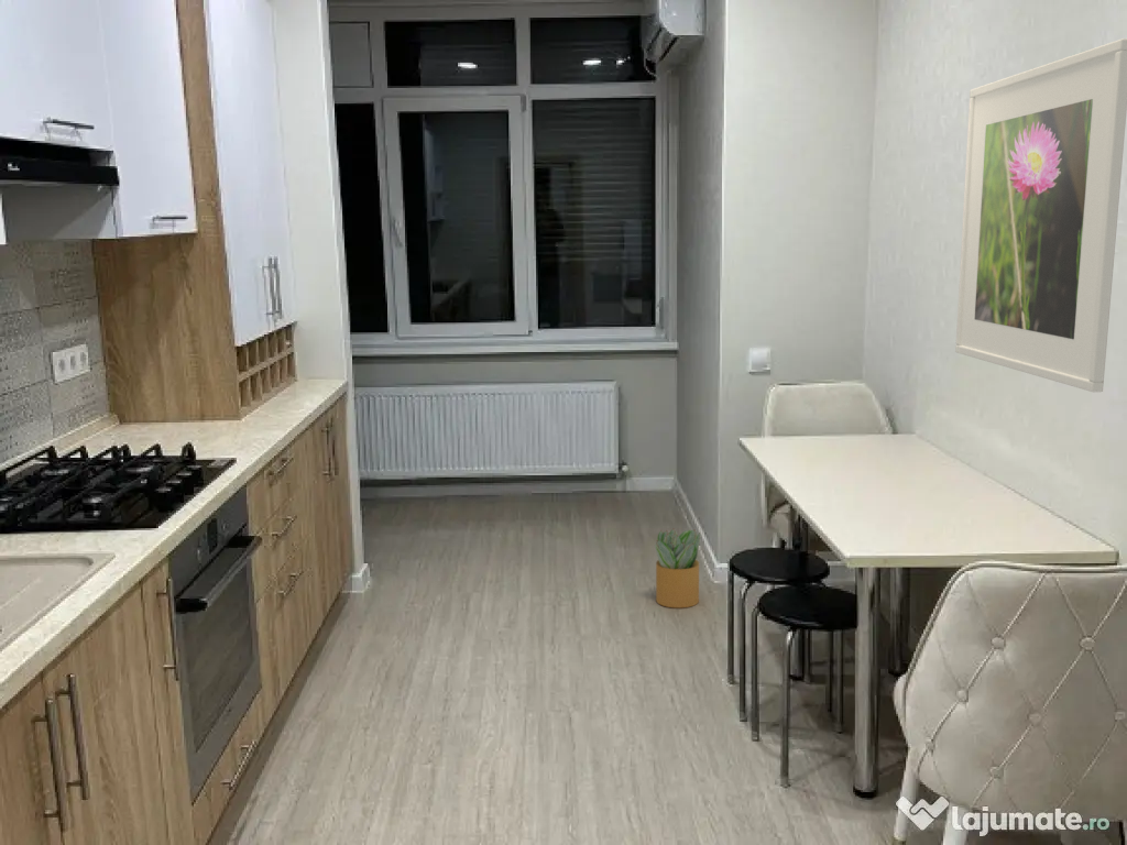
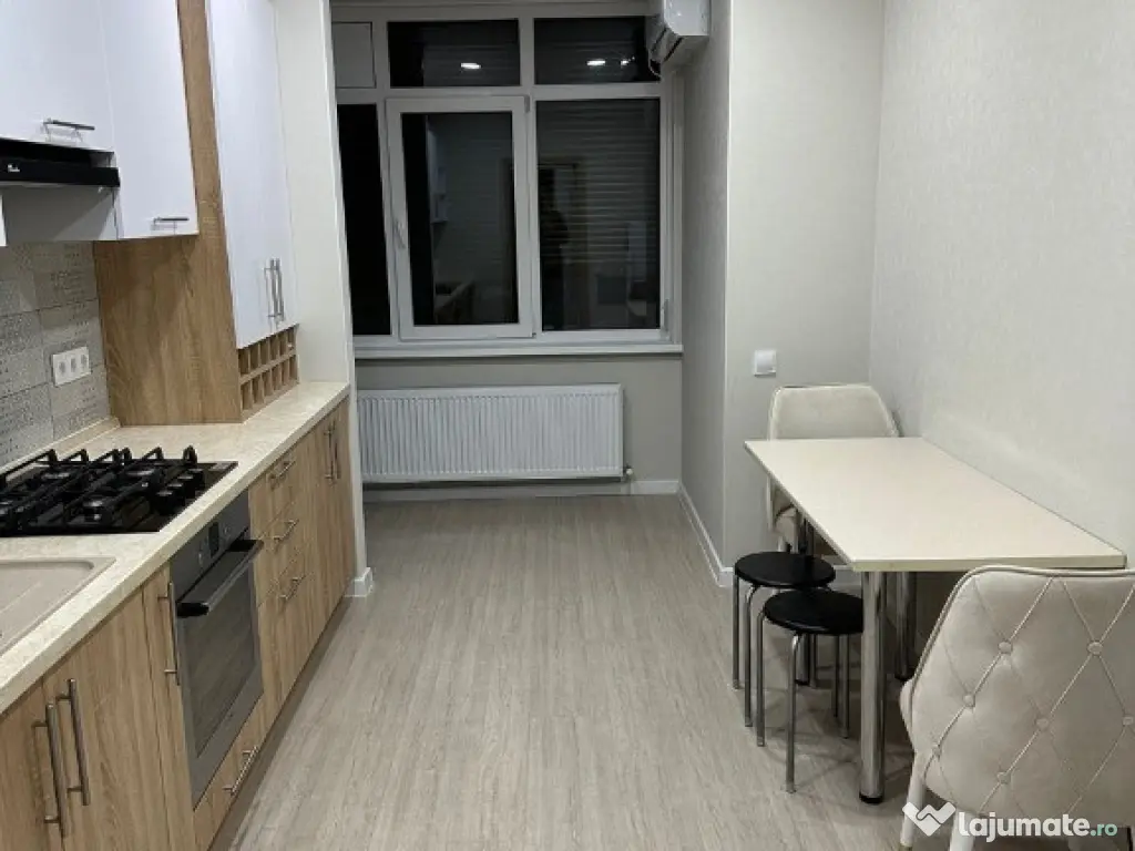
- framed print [954,37,1127,394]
- potted plant [653,528,702,610]
